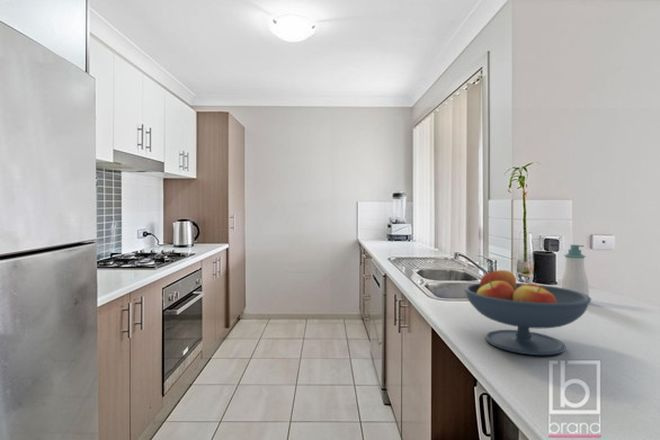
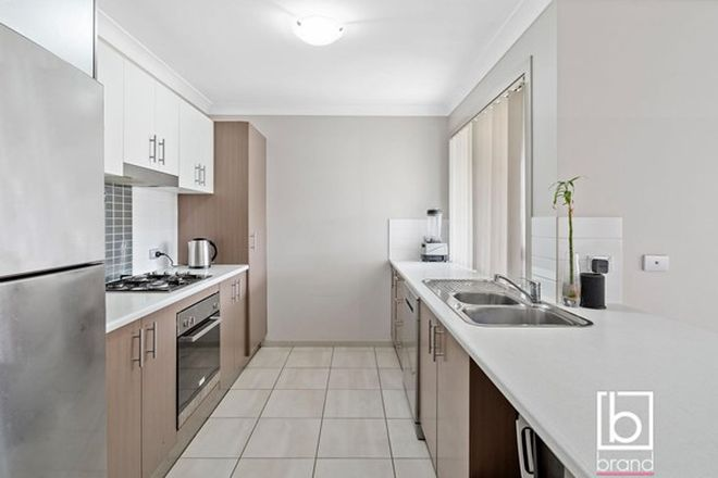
- fruit bowl [464,267,592,356]
- soap bottle [560,244,590,296]
